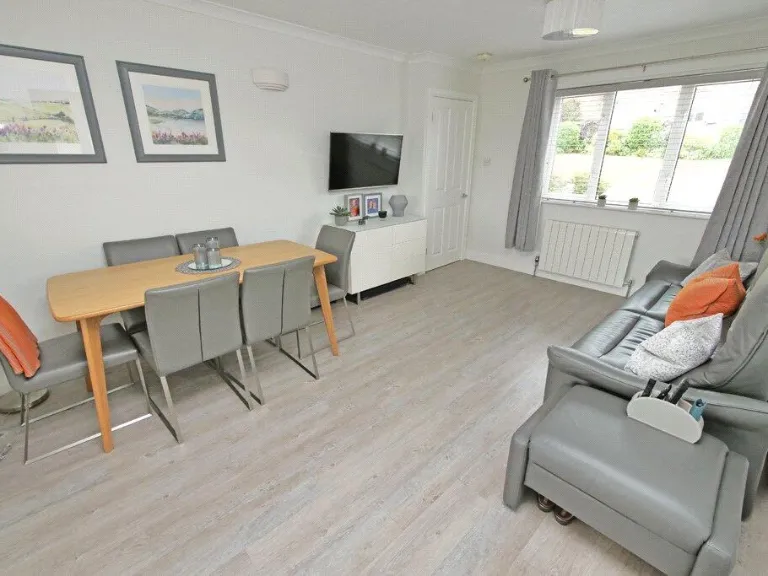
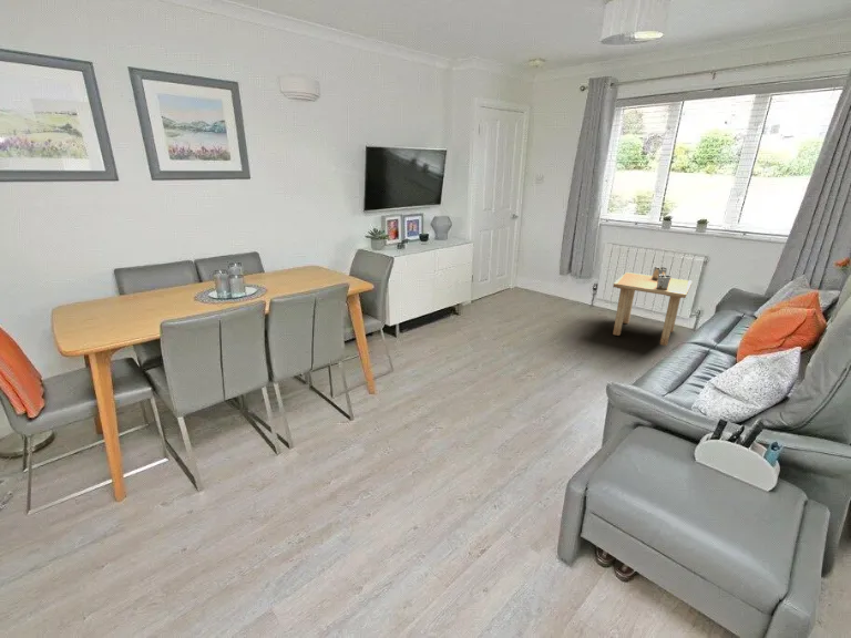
+ side table [612,266,693,347]
